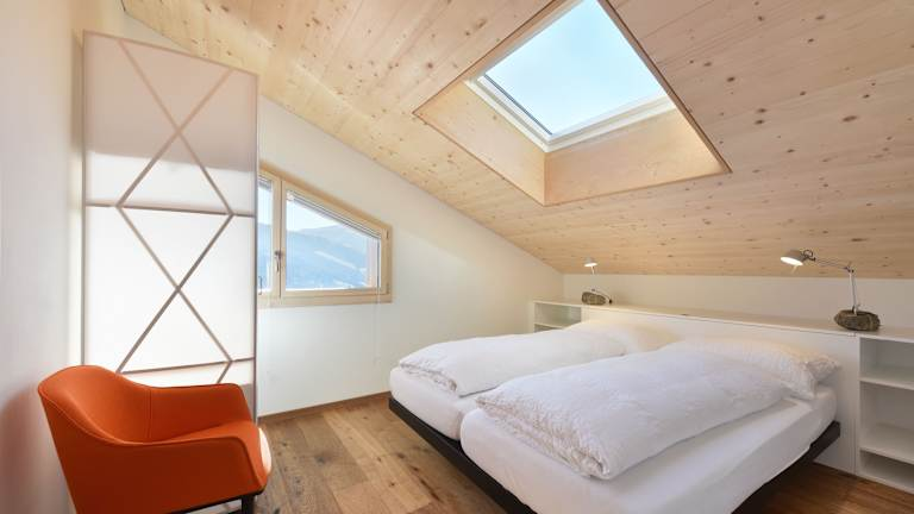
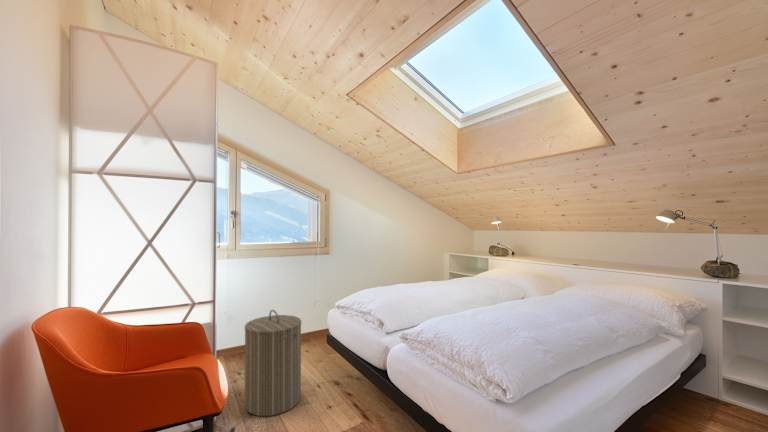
+ laundry hamper [244,309,302,417]
